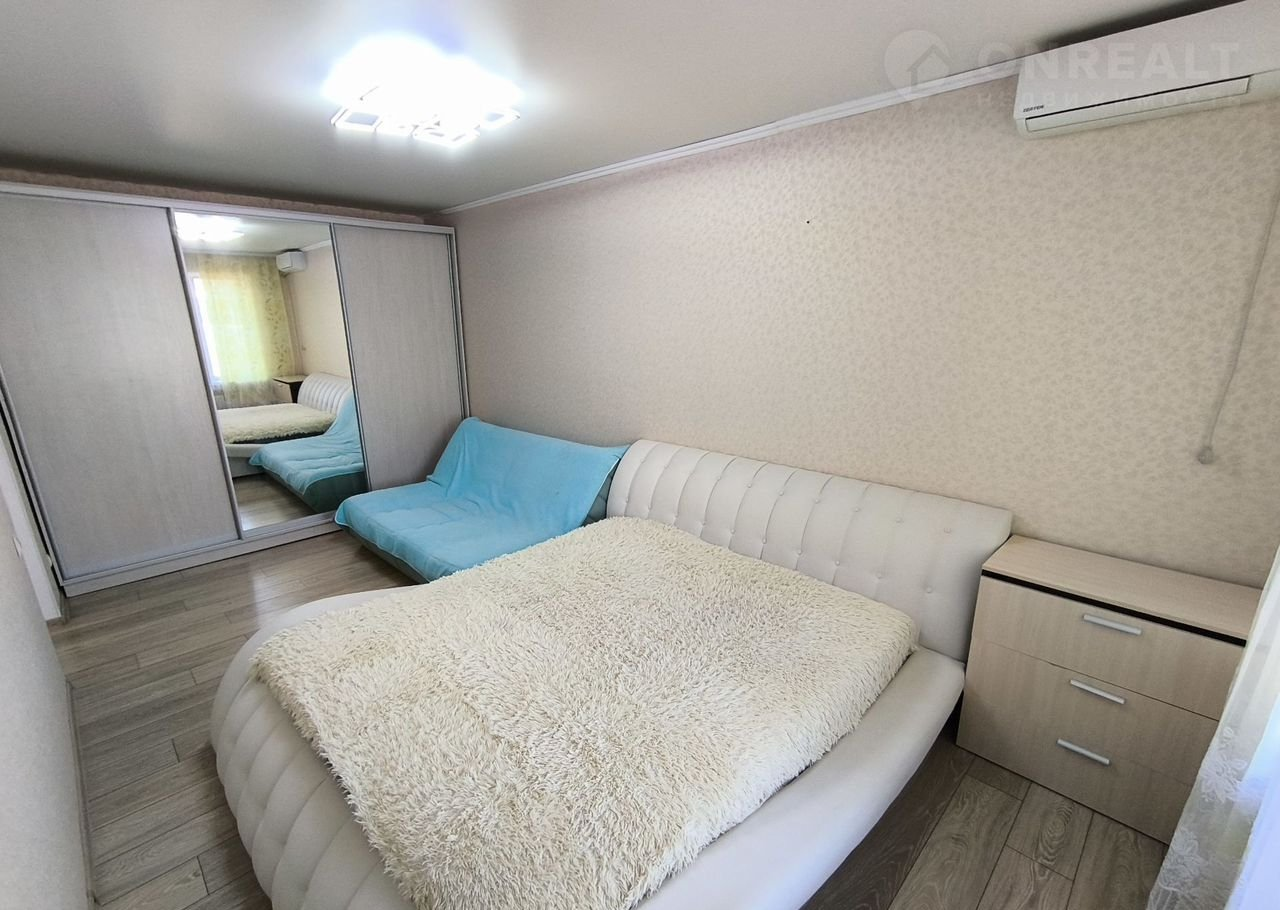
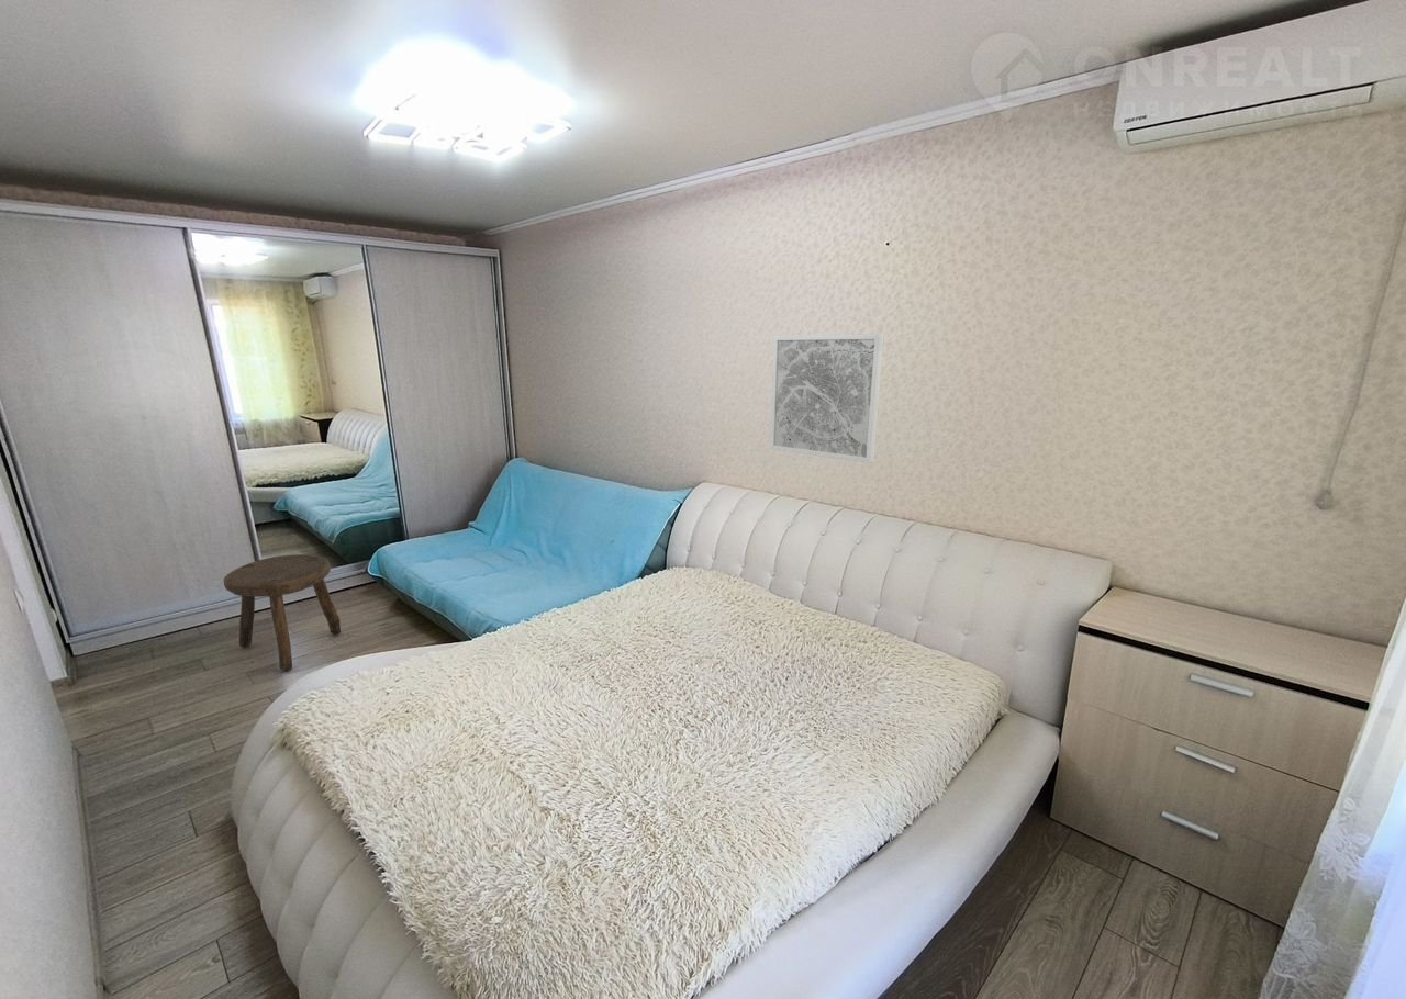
+ stool [223,553,342,672]
+ wall art [769,333,885,464]
